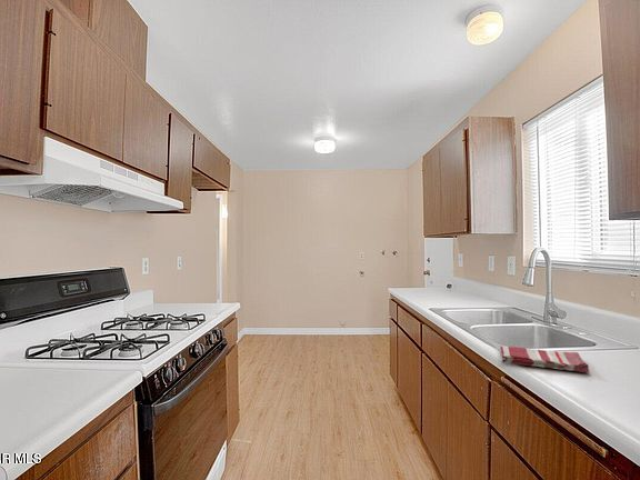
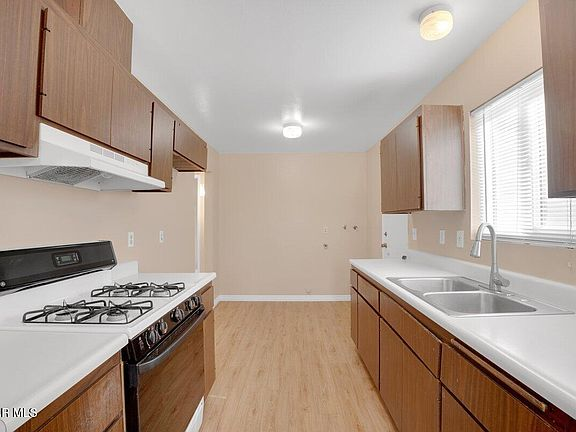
- dish towel [499,346,590,373]
